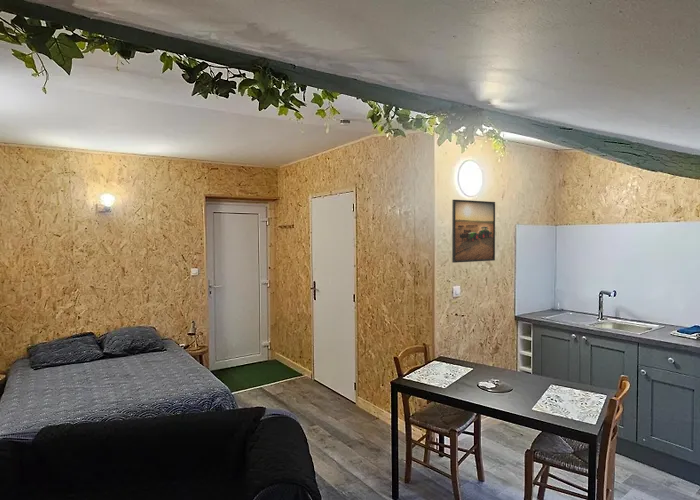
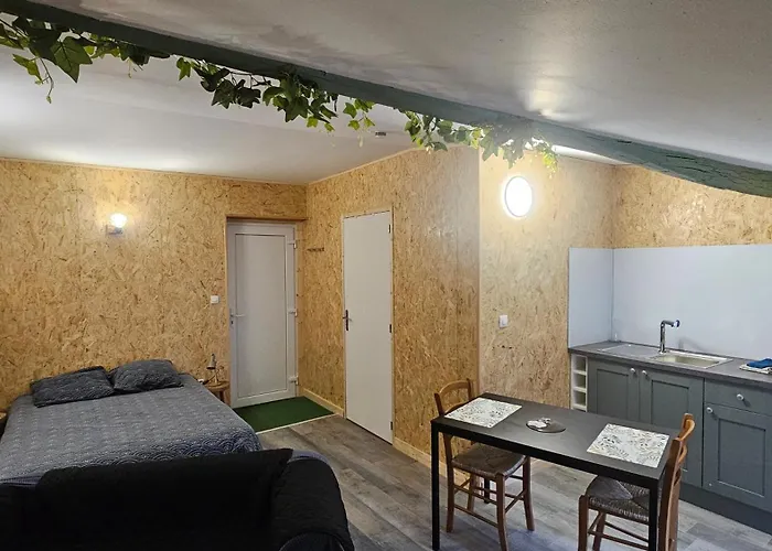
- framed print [451,199,496,264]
